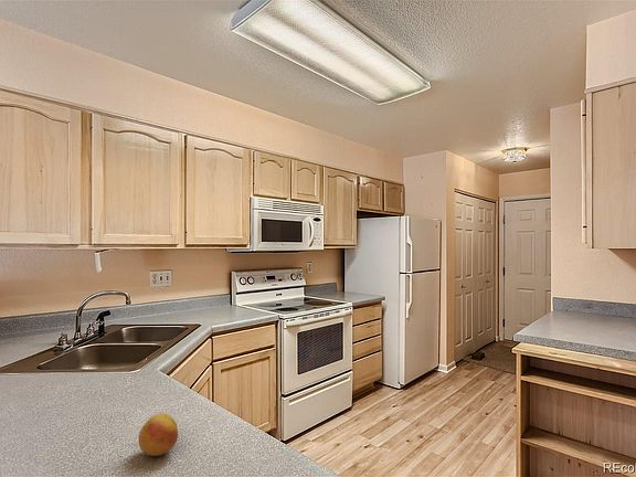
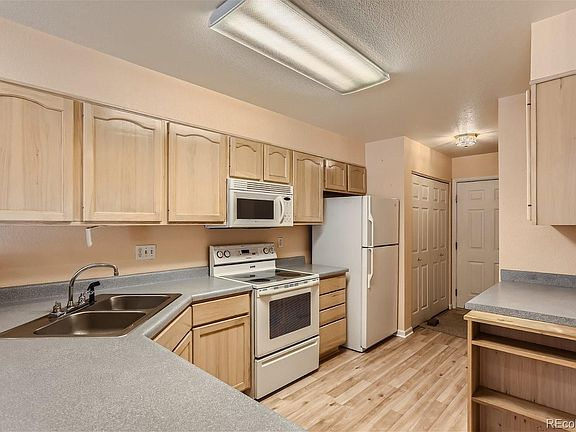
- fruit [137,412,179,457]
